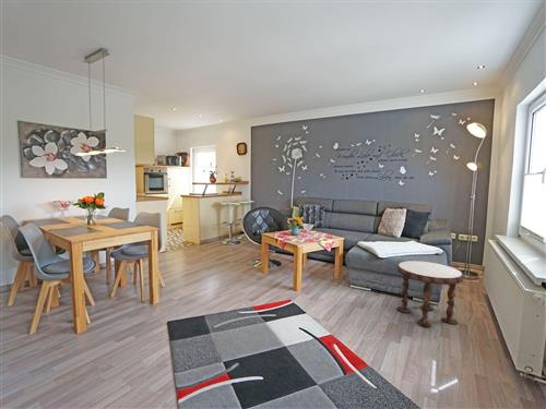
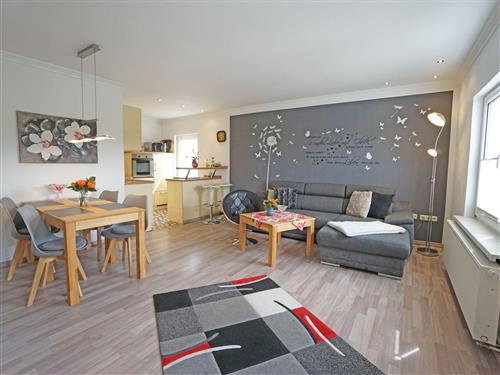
- side table [395,260,465,328]
